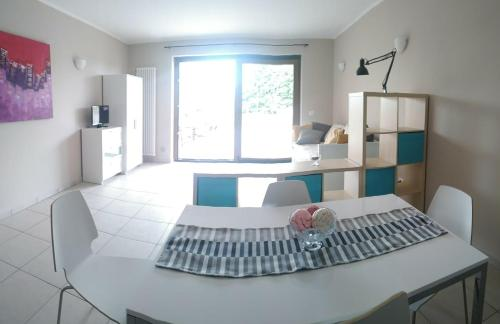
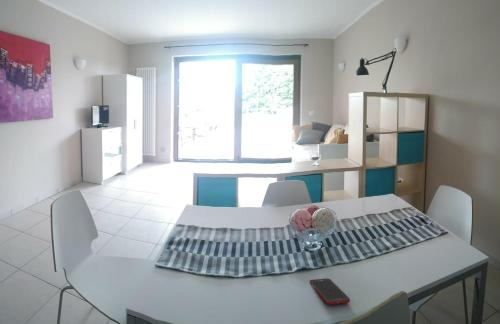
+ cell phone [309,277,351,306]
